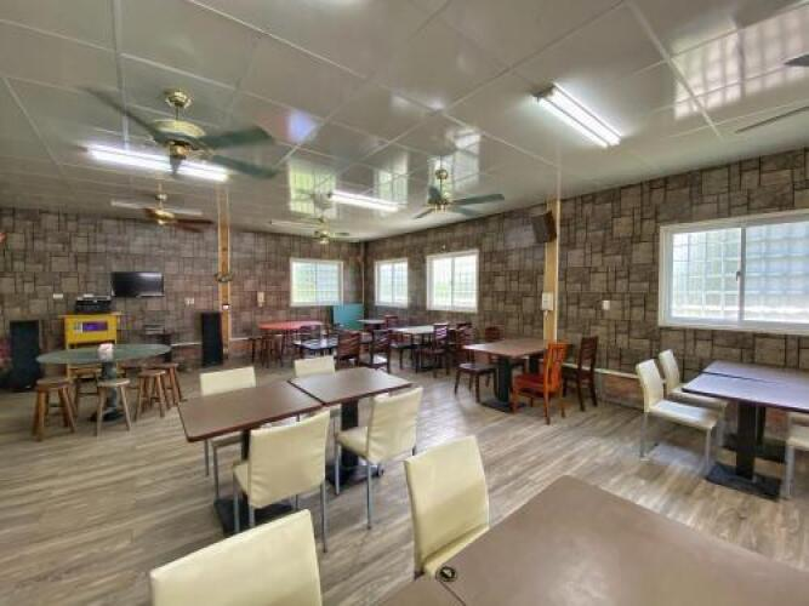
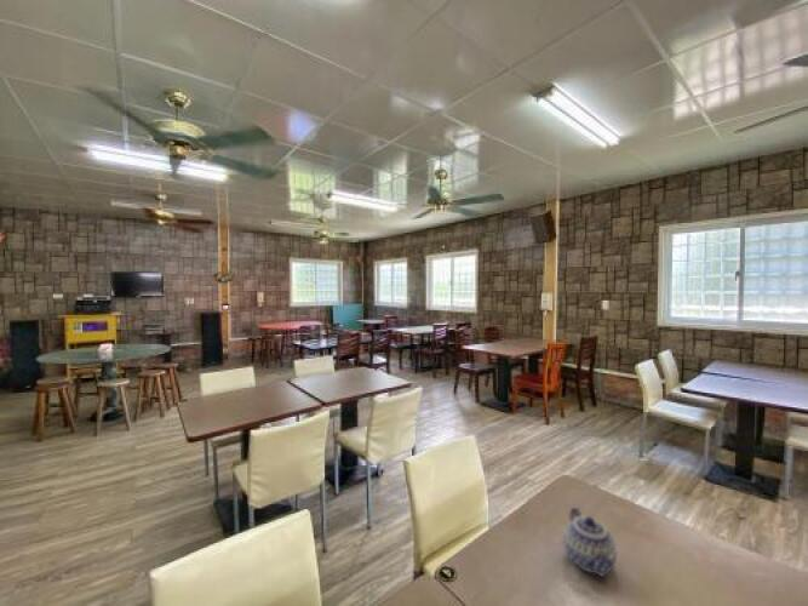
+ teapot [563,507,618,578]
